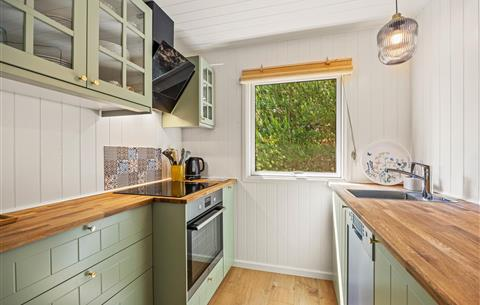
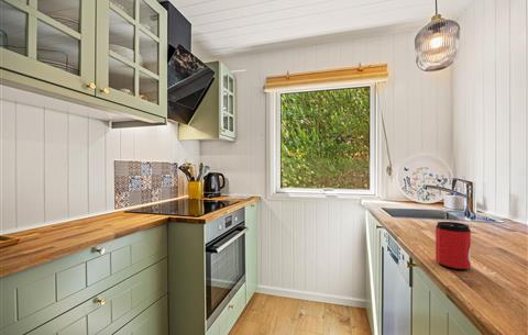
+ can [435,221,472,271]
